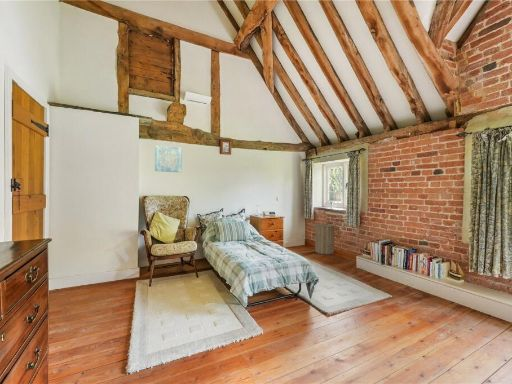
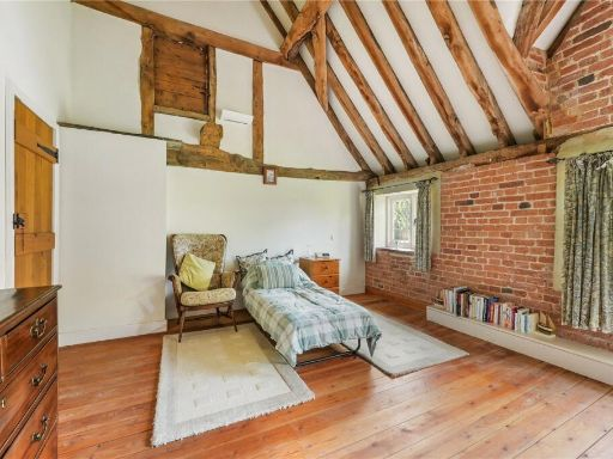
- wall art [154,144,183,173]
- laundry hamper [314,220,336,255]
